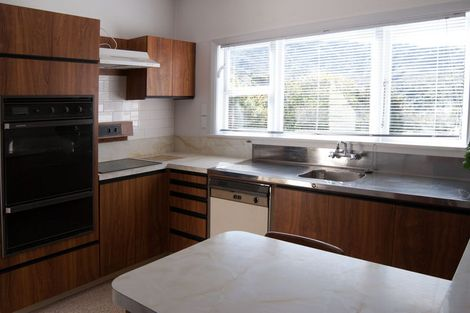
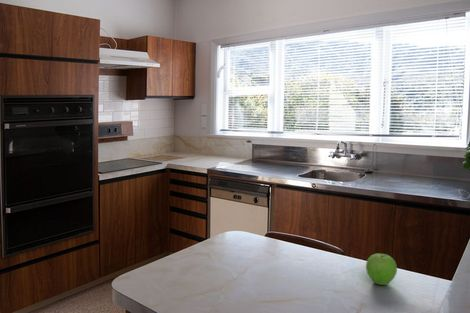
+ fruit [365,253,398,286]
